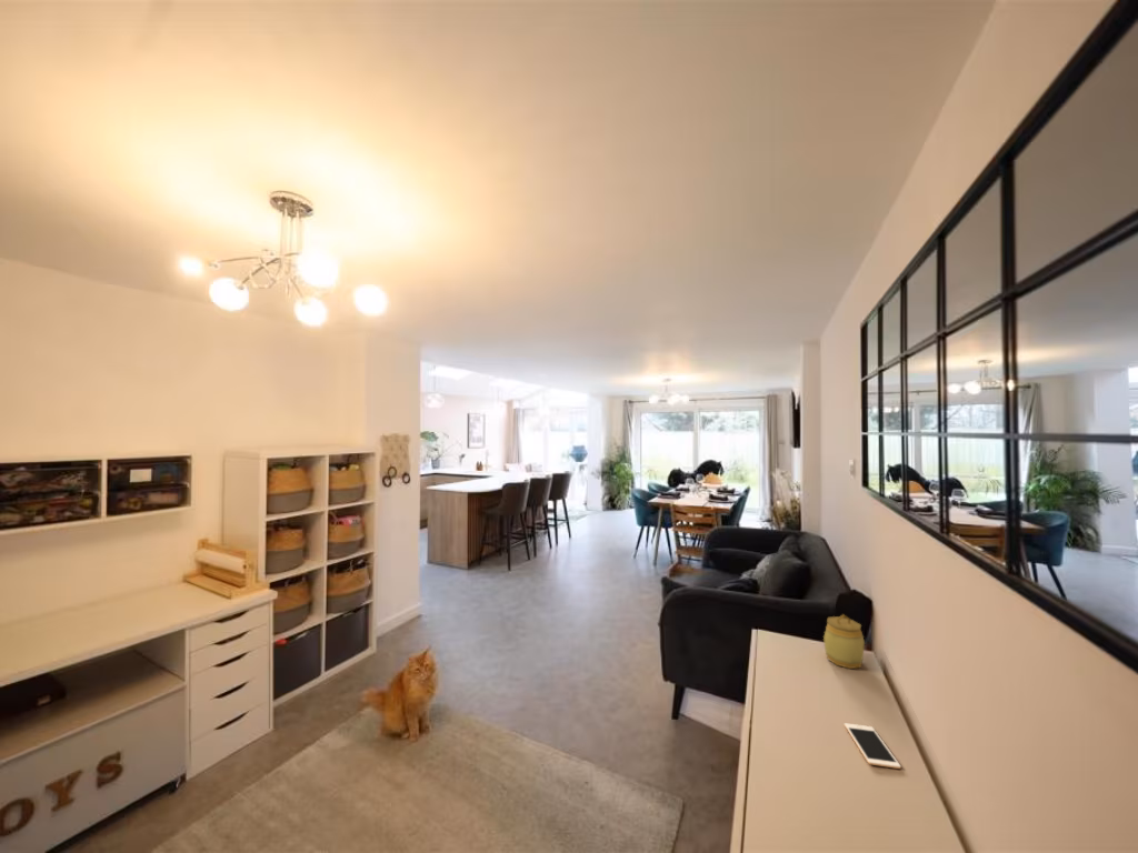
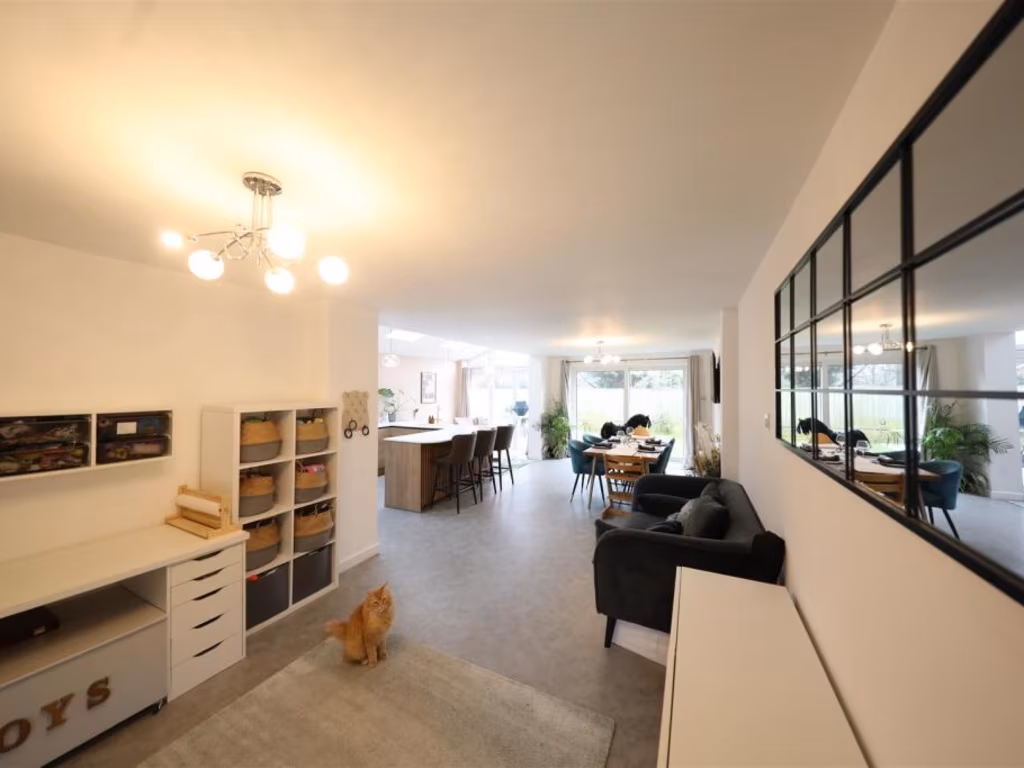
- jar [822,613,866,670]
- cell phone [843,722,901,770]
